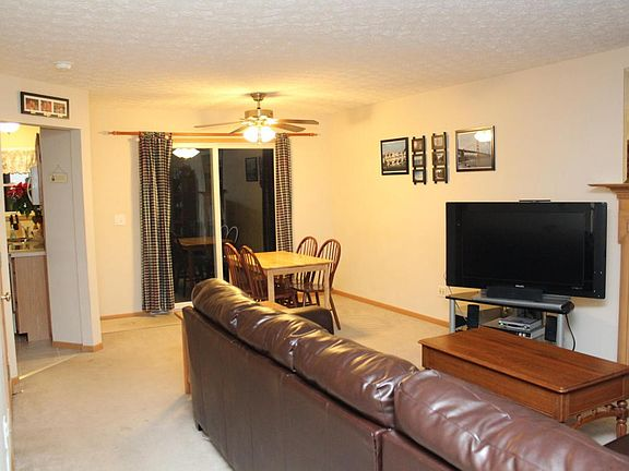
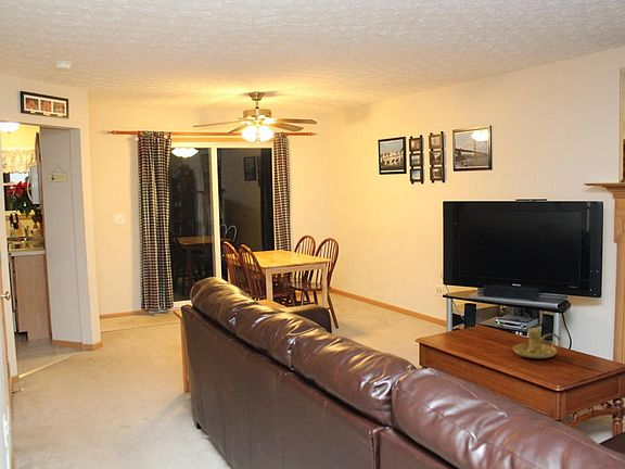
+ candle holder [512,327,562,359]
